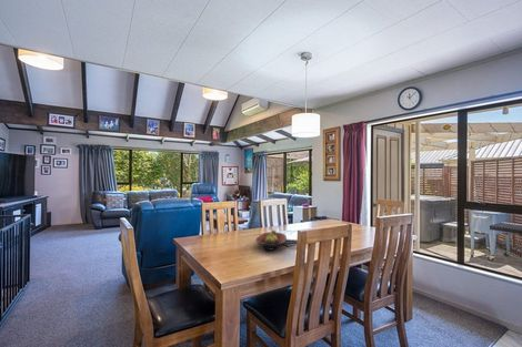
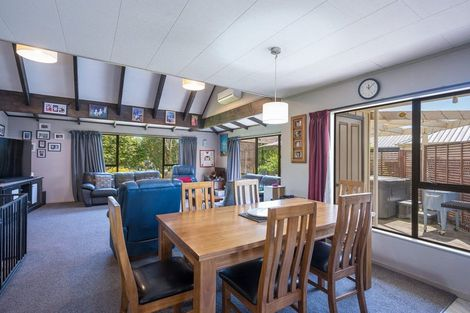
- fruit bowl [254,229,288,252]
